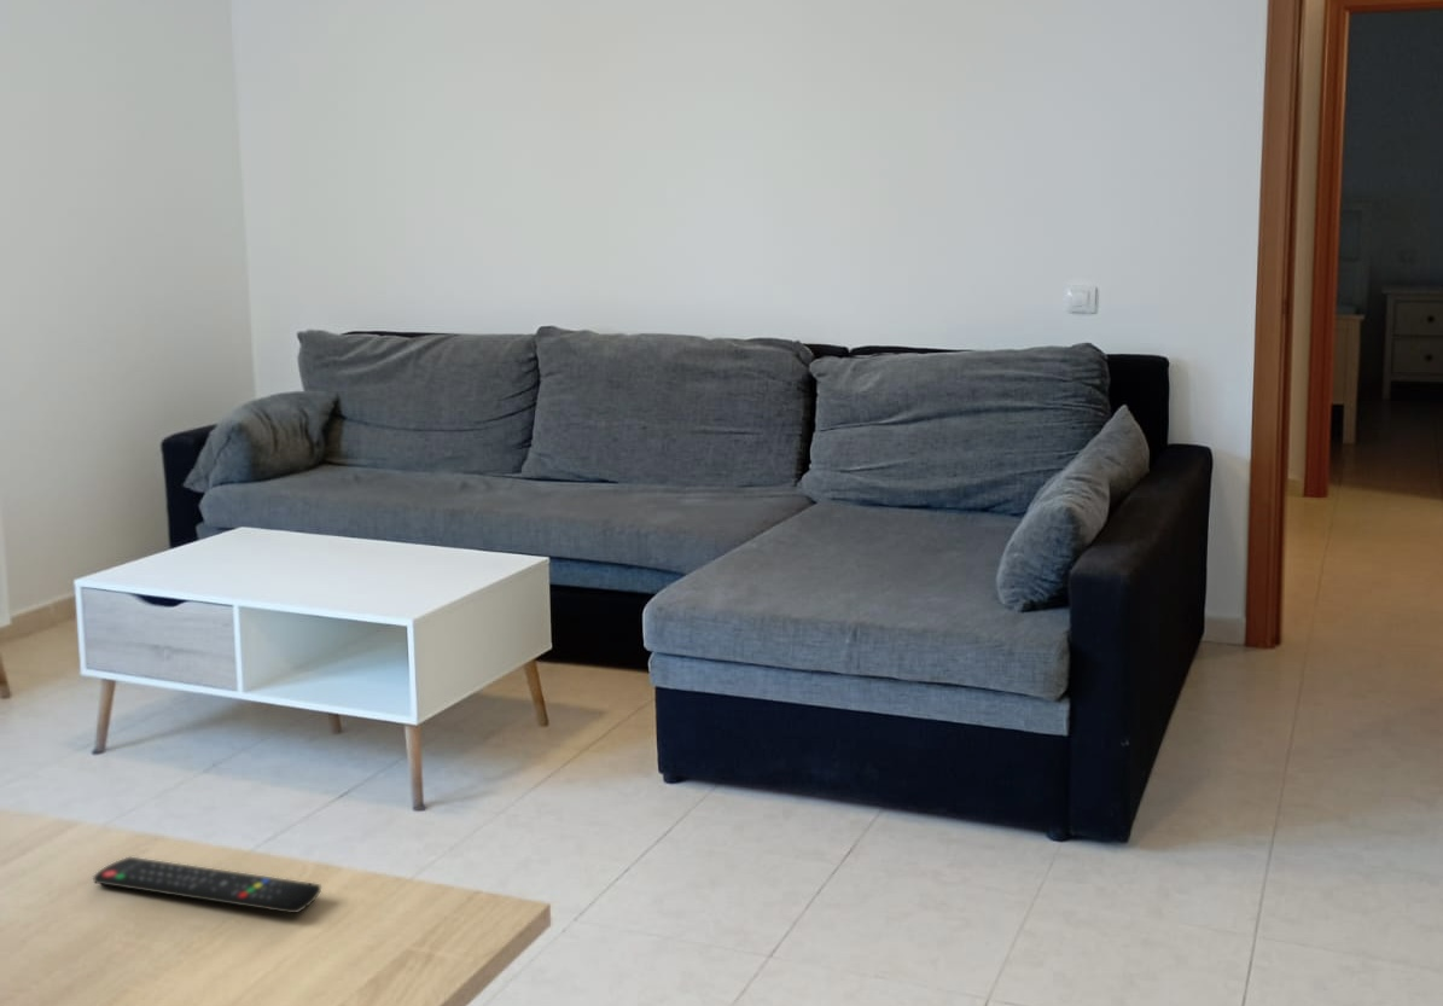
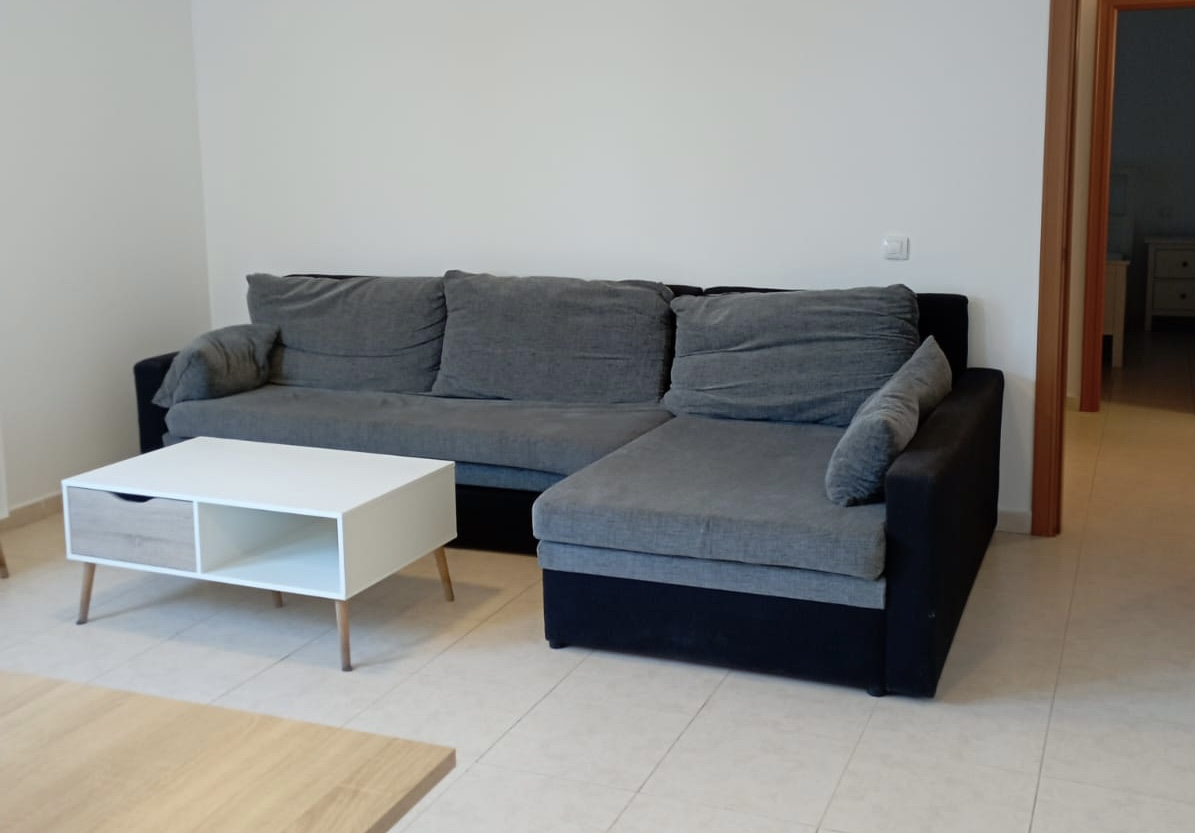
- remote control [92,856,322,914]
